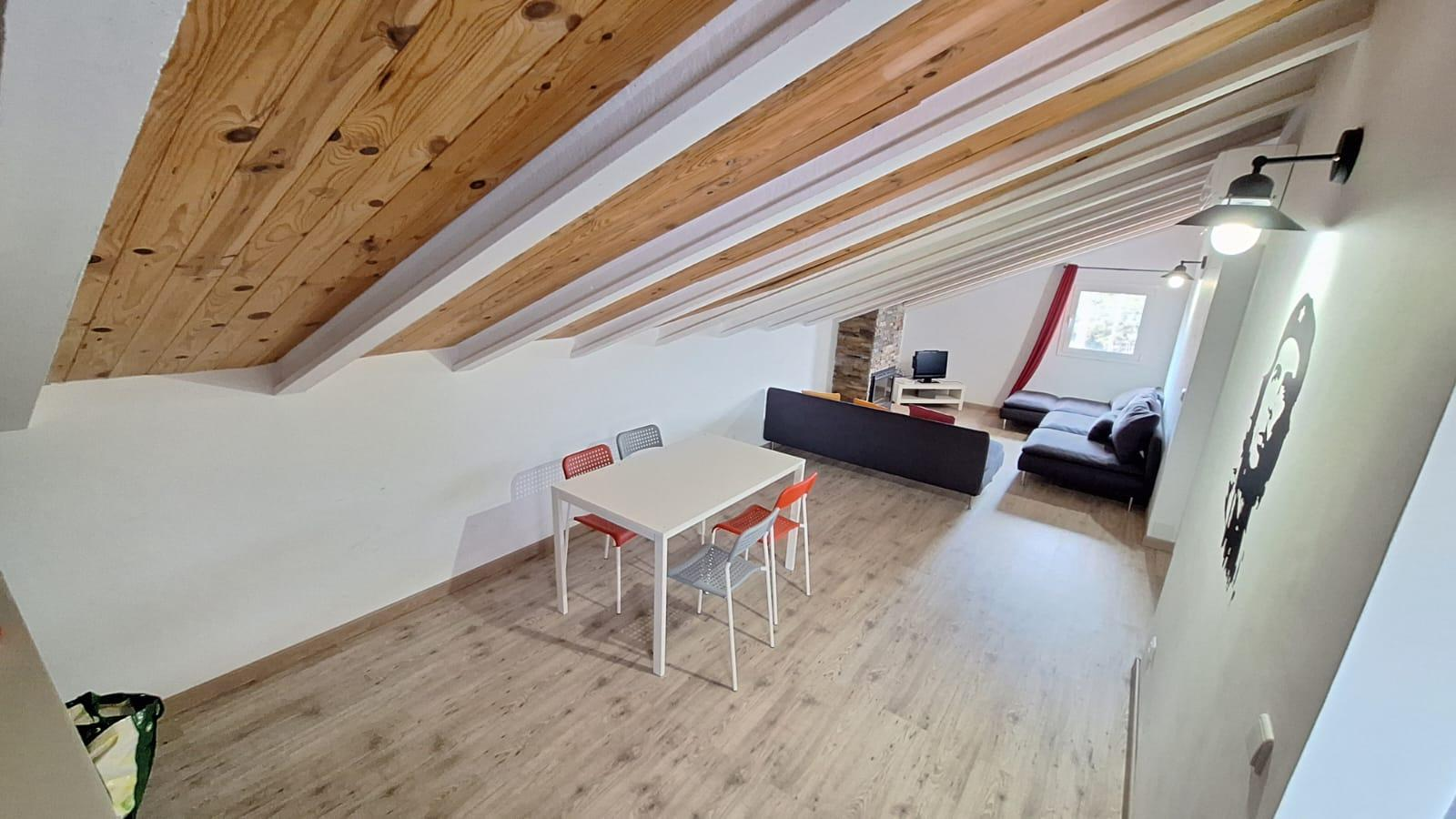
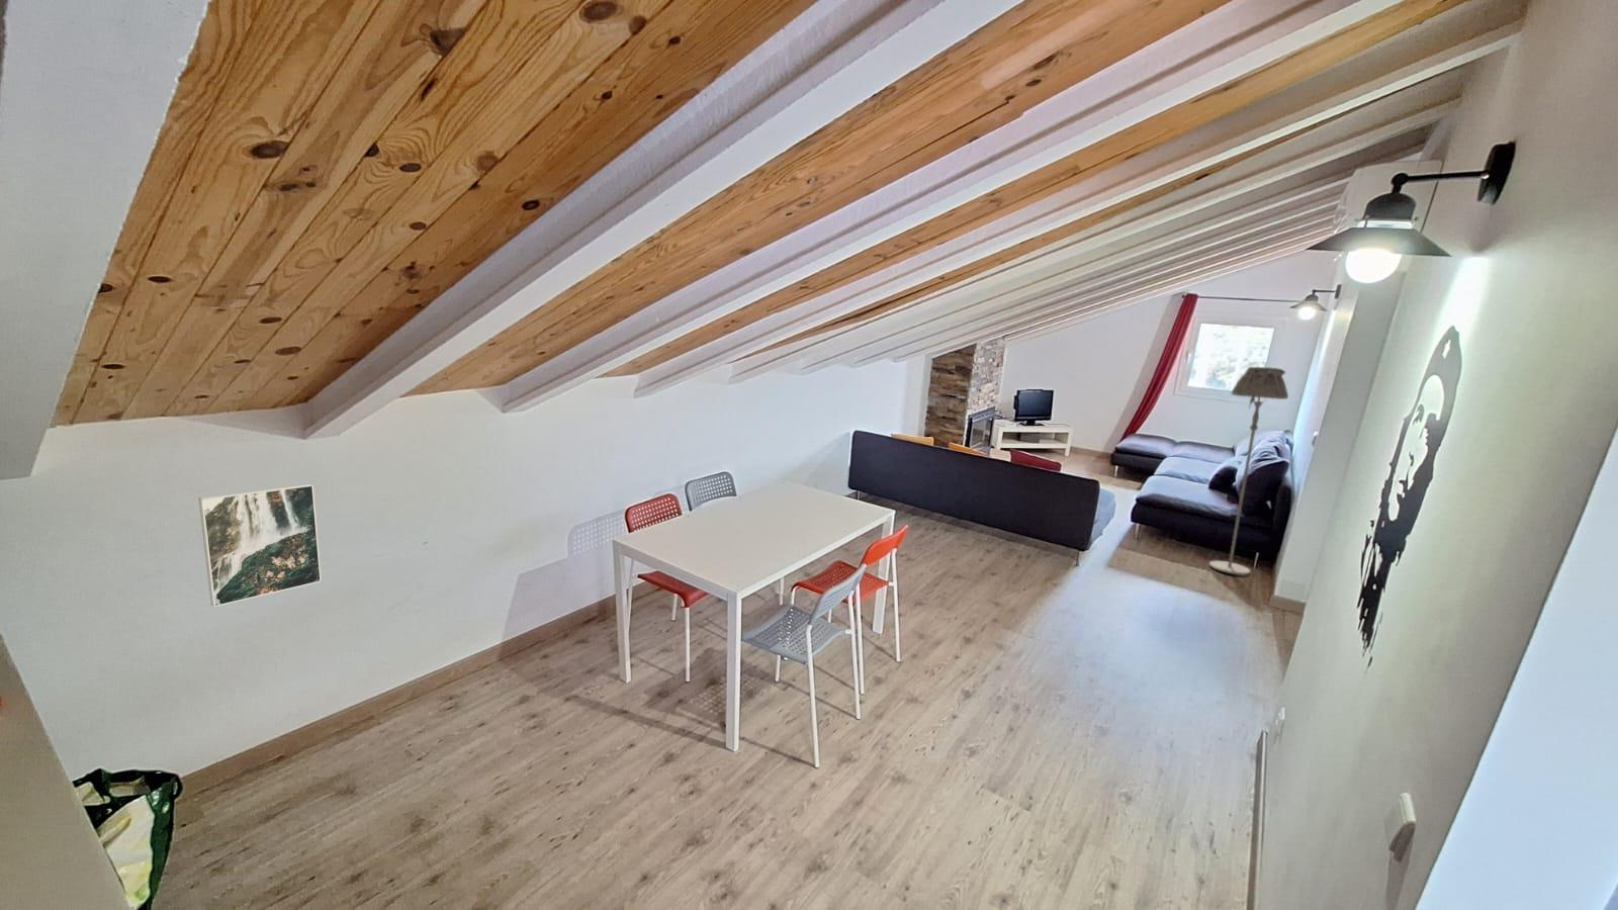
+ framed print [197,482,322,608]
+ floor lamp [1208,366,1289,577]
